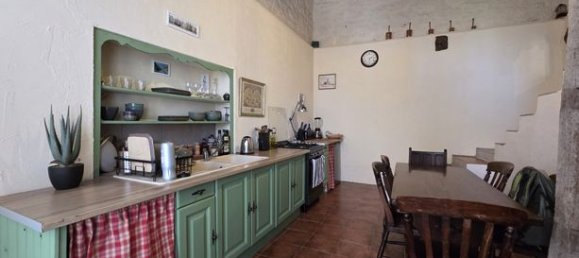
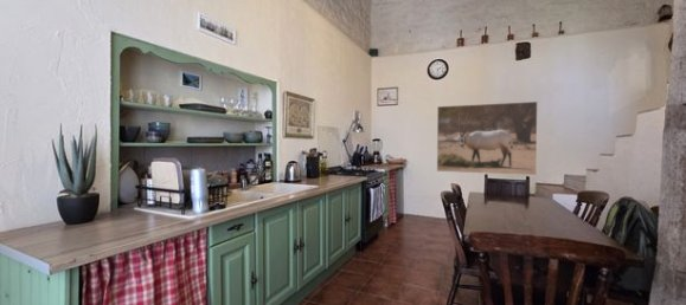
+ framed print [436,100,539,176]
